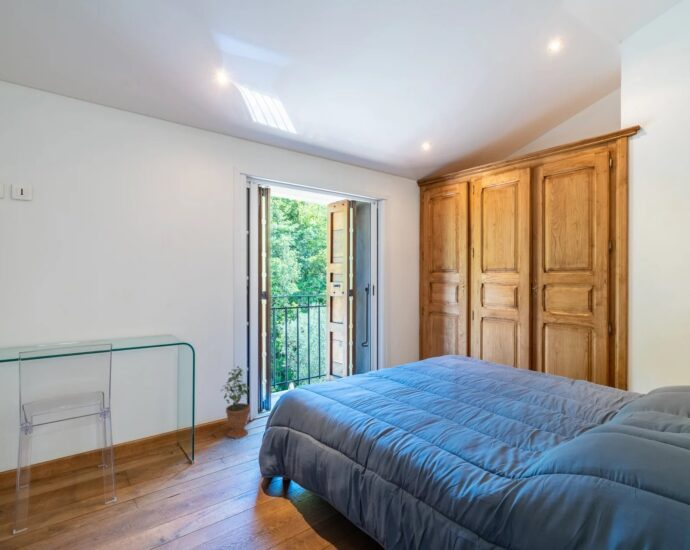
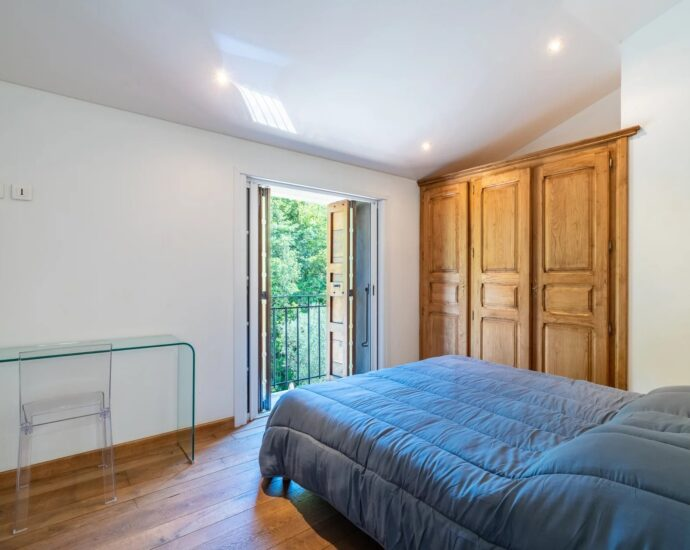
- potted plant [219,364,251,439]
